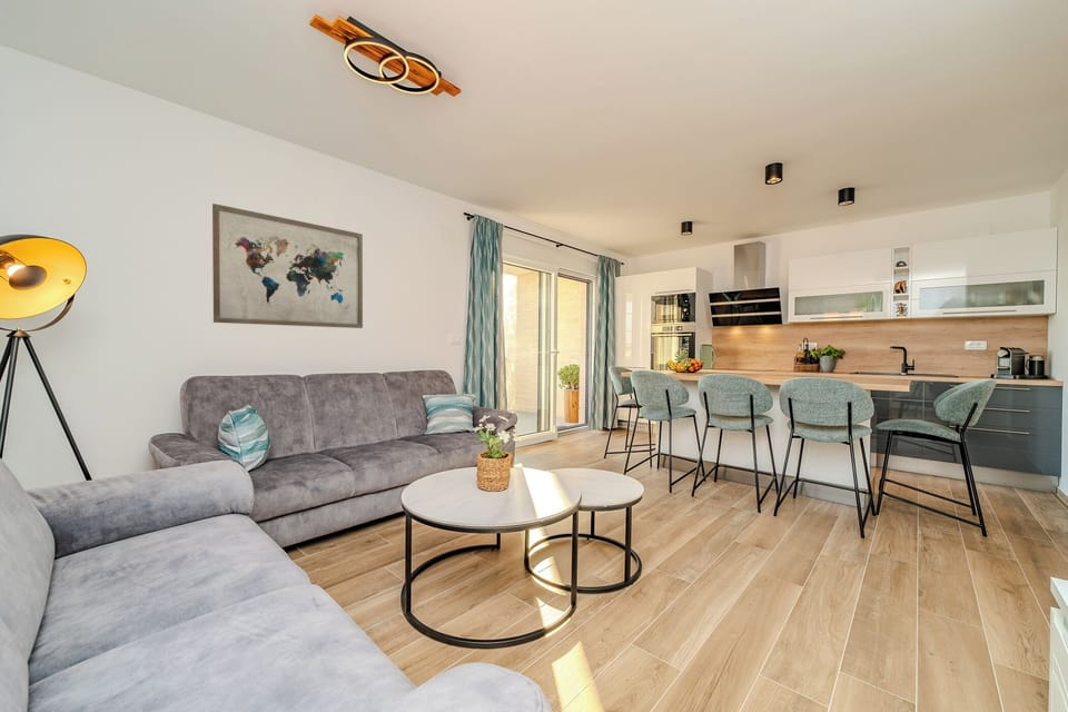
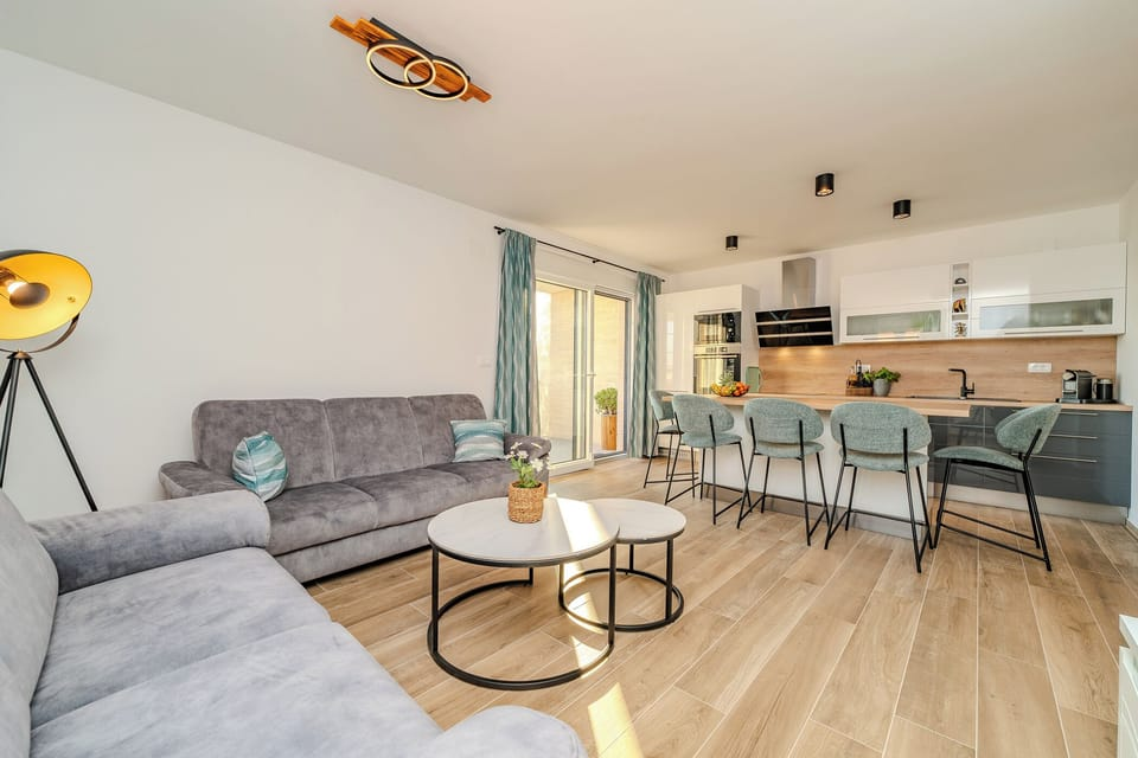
- wall art [211,202,364,329]
